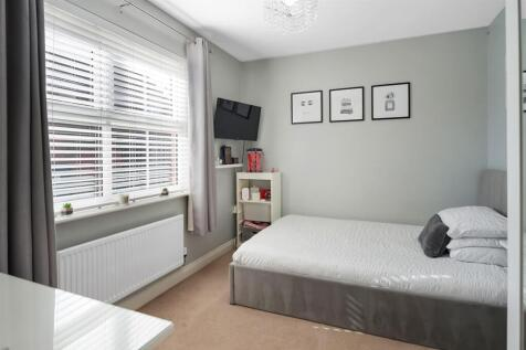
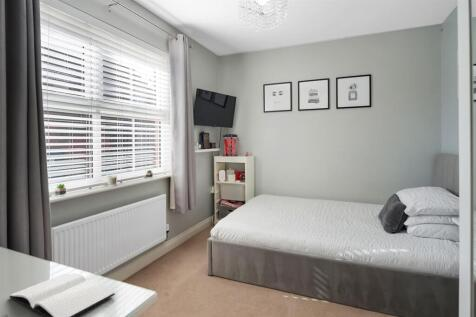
+ book [9,272,116,317]
